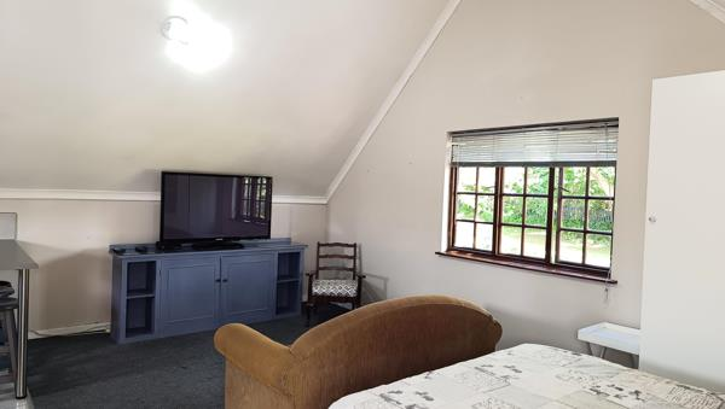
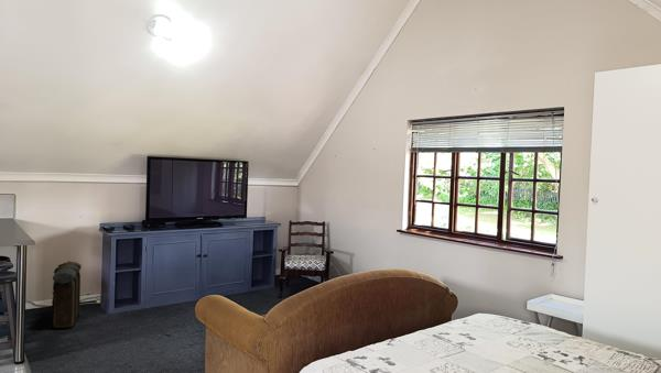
+ backpack [51,260,83,329]
